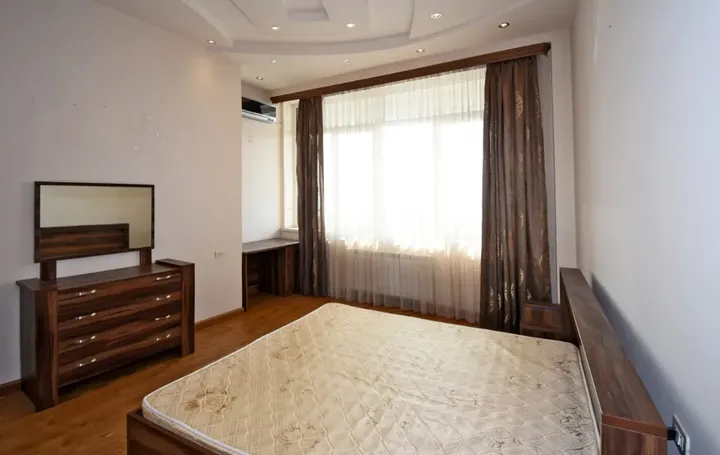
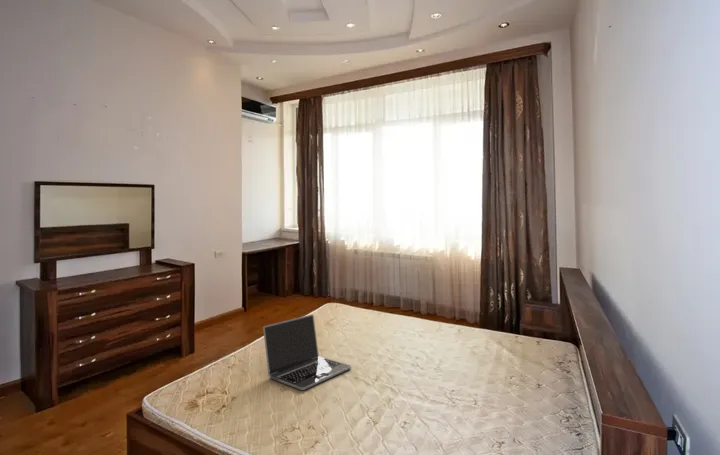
+ laptop [262,314,352,391]
